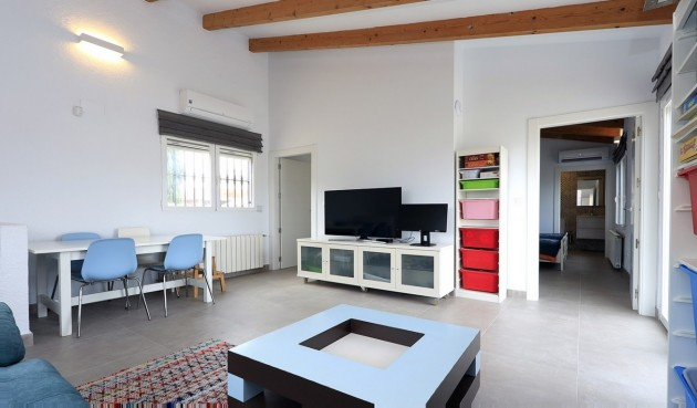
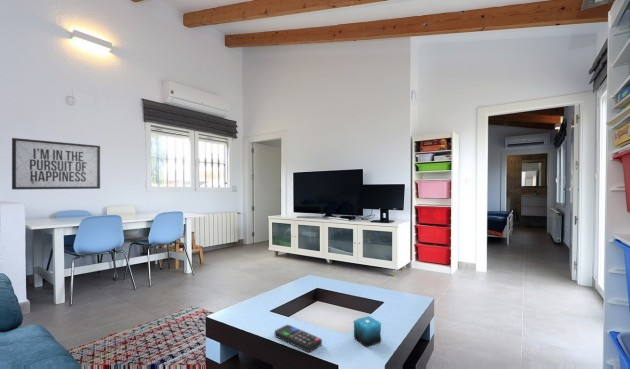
+ mirror [11,137,101,191]
+ remote control [274,324,323,353]
+ candle [353,315,382,348]
